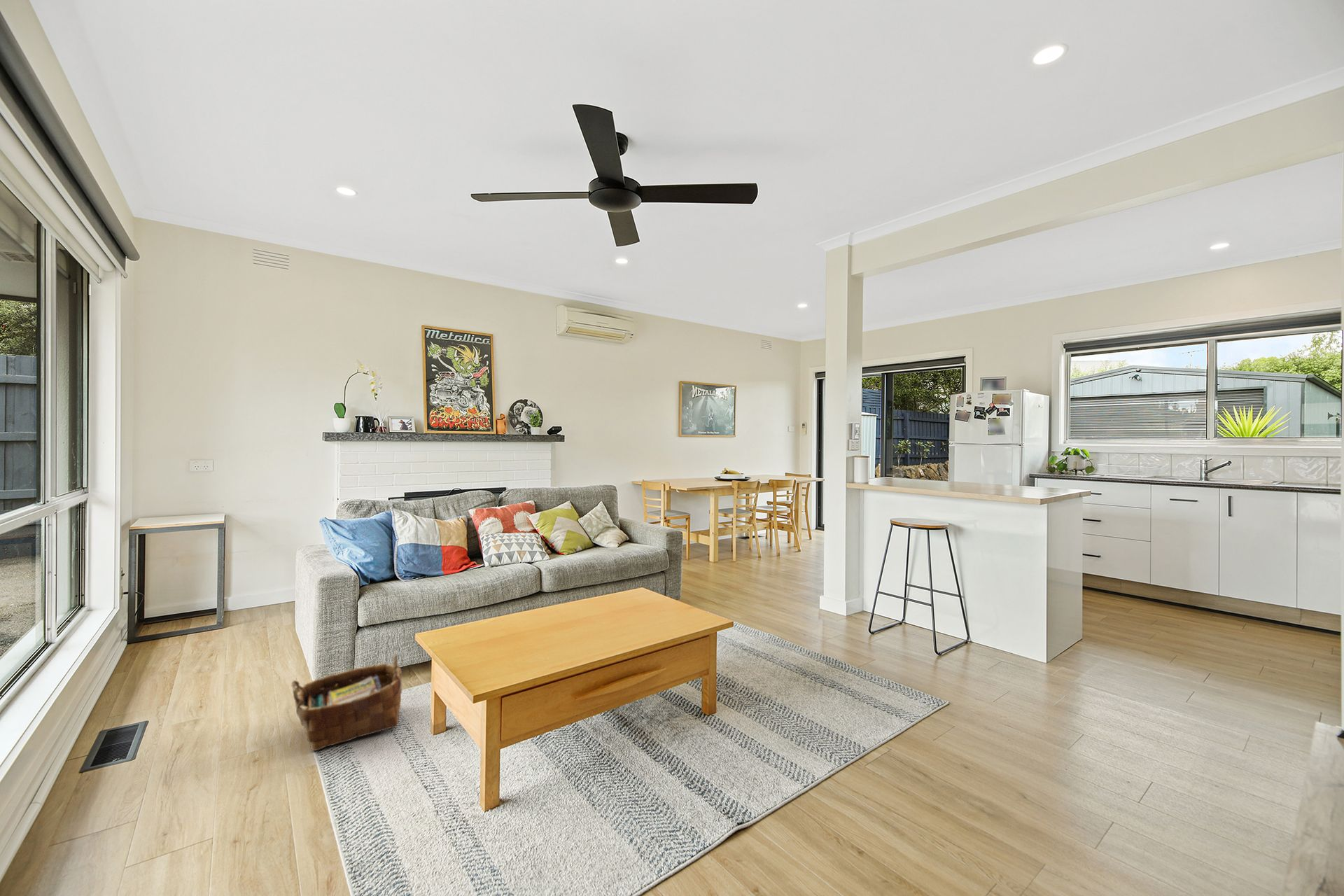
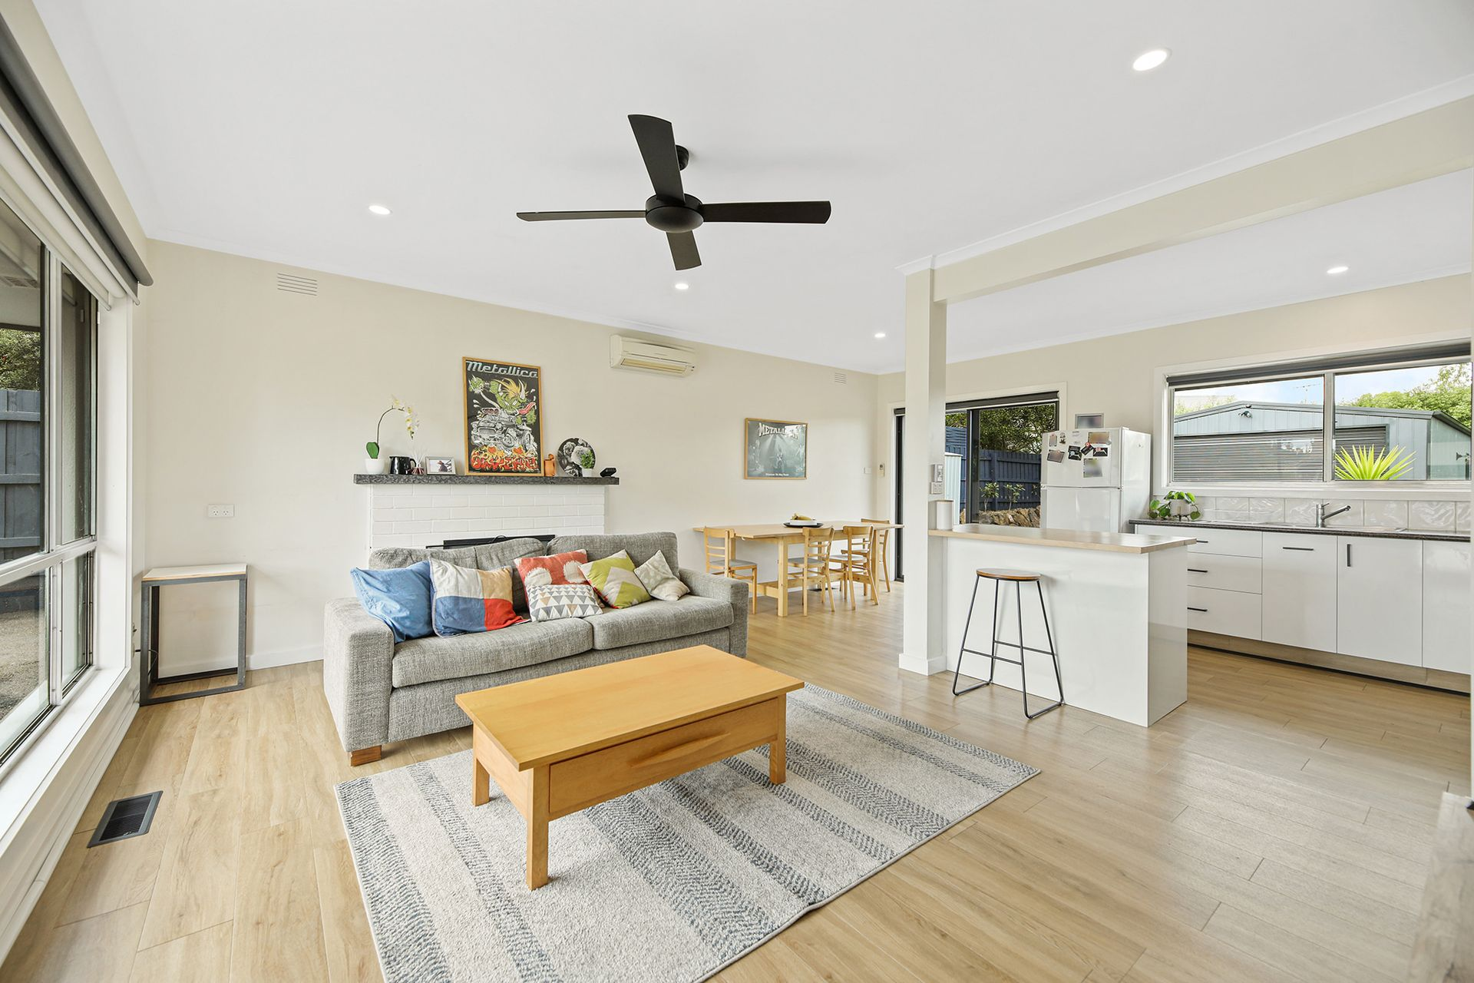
- woven basket [290,653,402,751]
